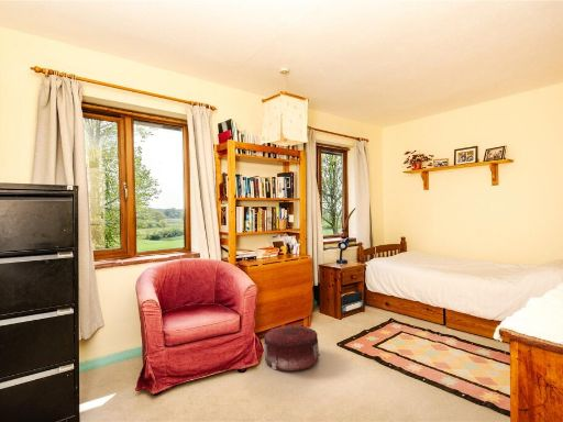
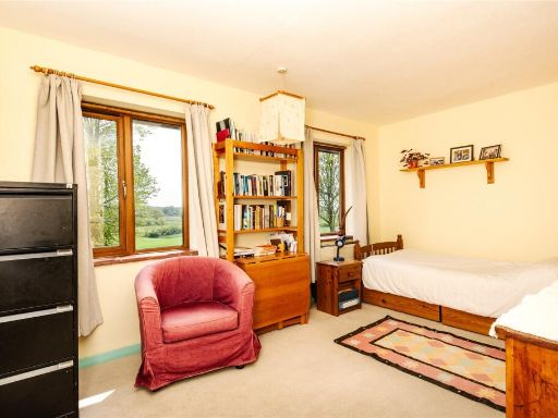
- pouf [263,324,321,373]
